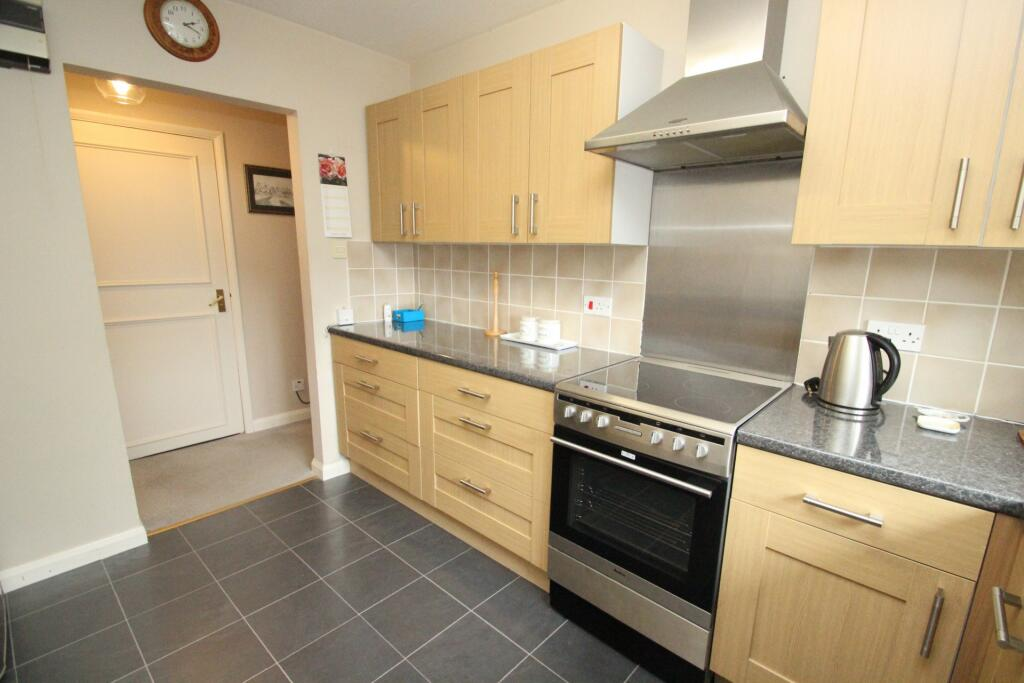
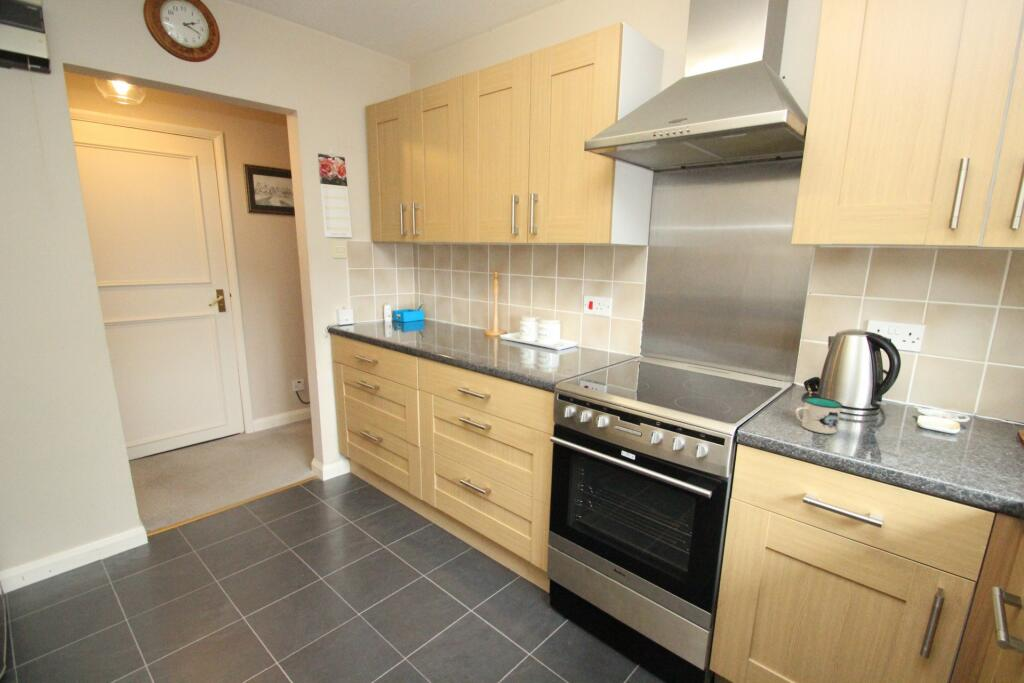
+ mug [794,396,844,435]
